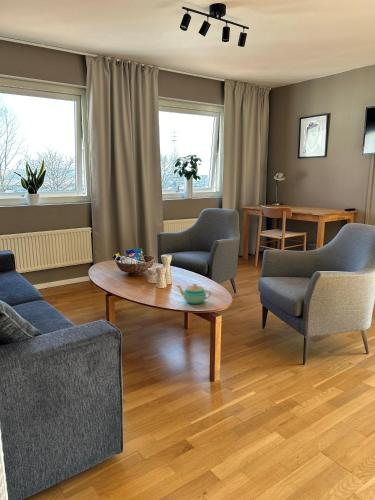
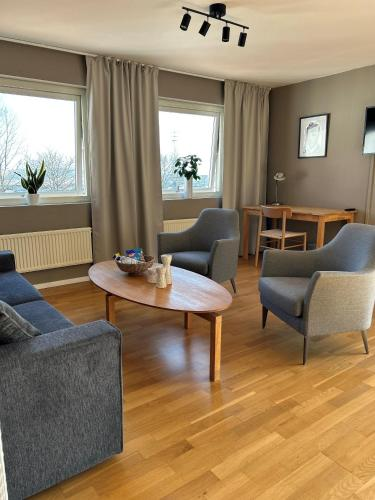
- teapot [177,283,212,305]
